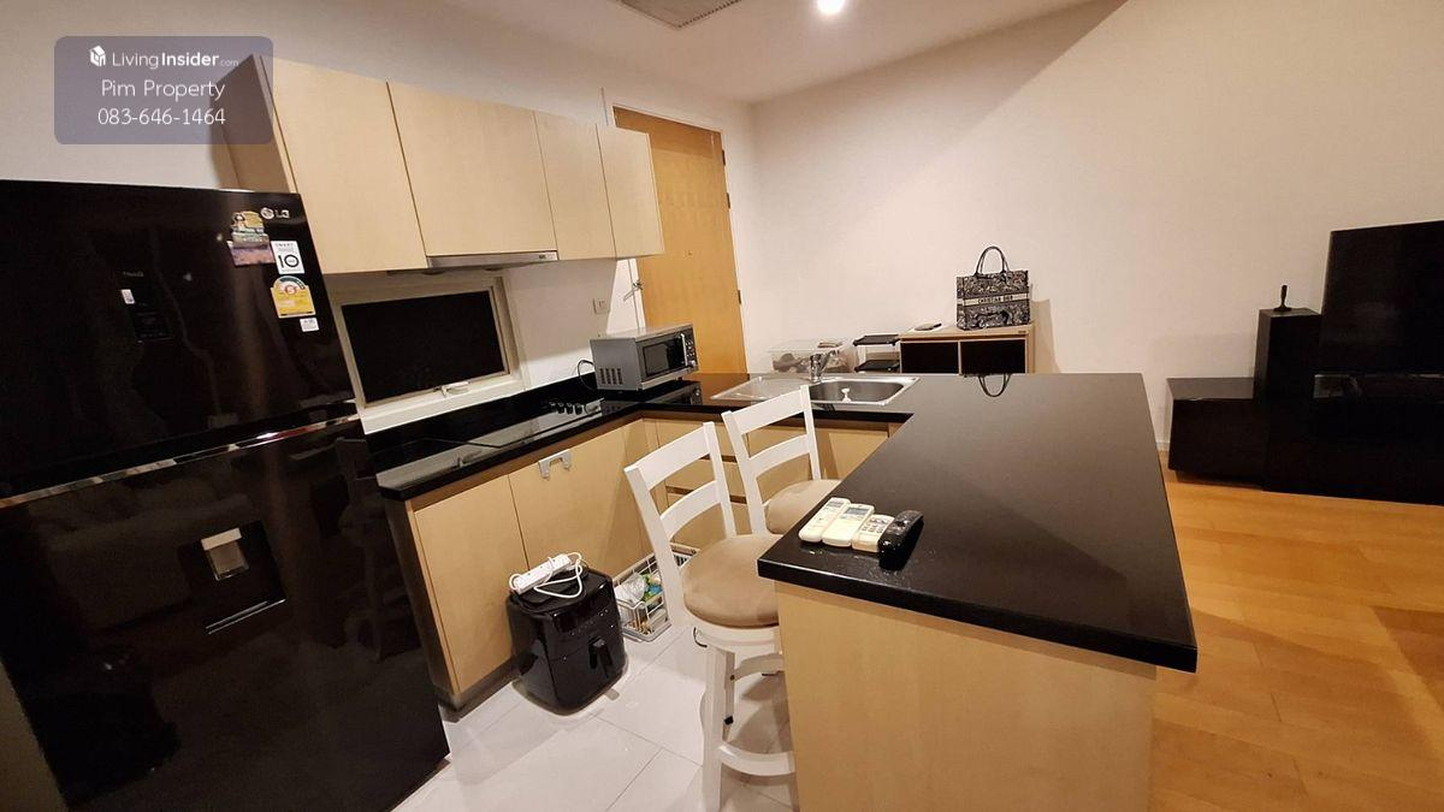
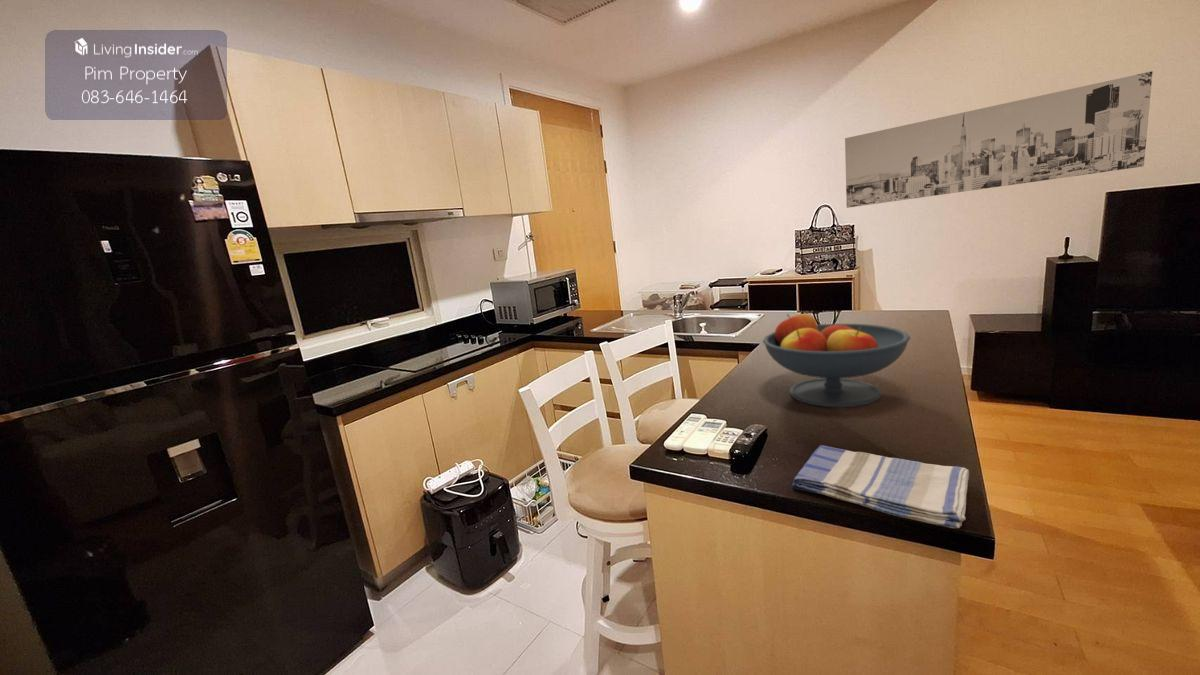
+ fruit bowl [762,313,911,408]
+ wall art [844,70,1154,209]
+ dish towel [791,444,970,529]
